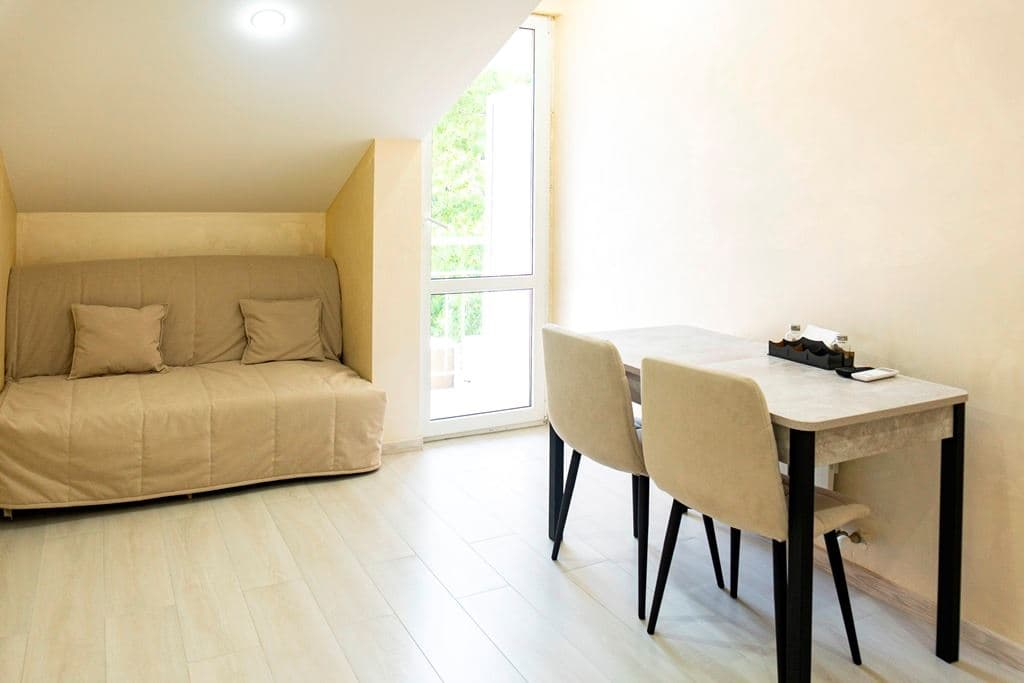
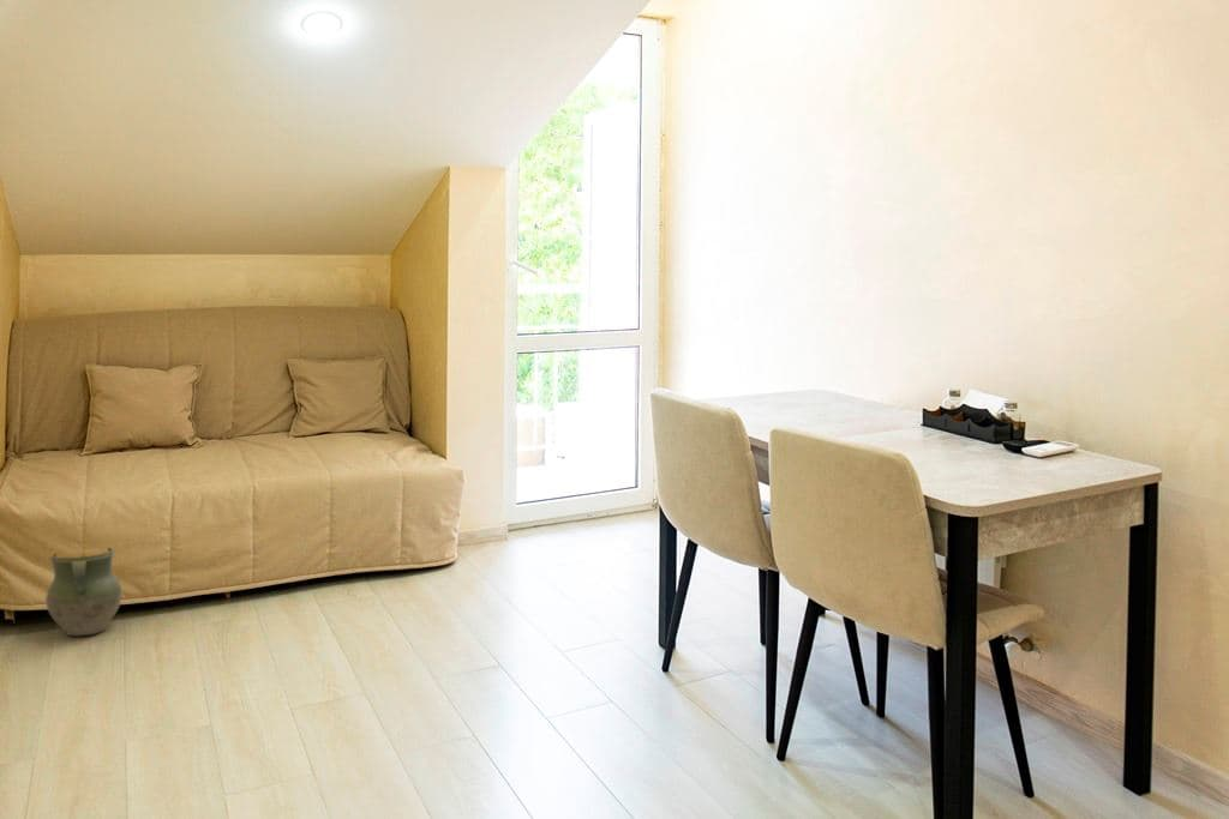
+ ceramic jug [44,547,122,637]
